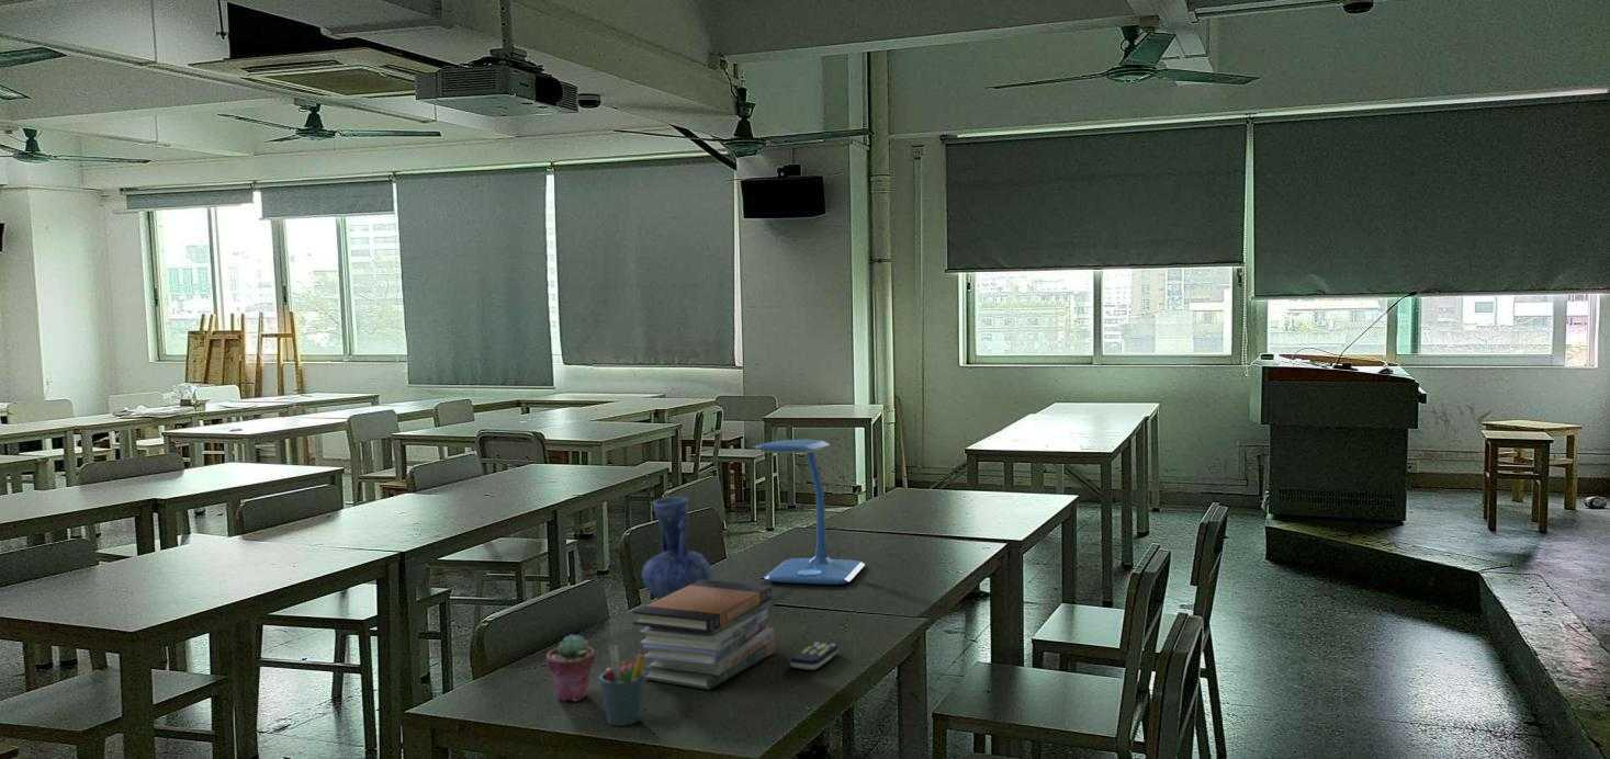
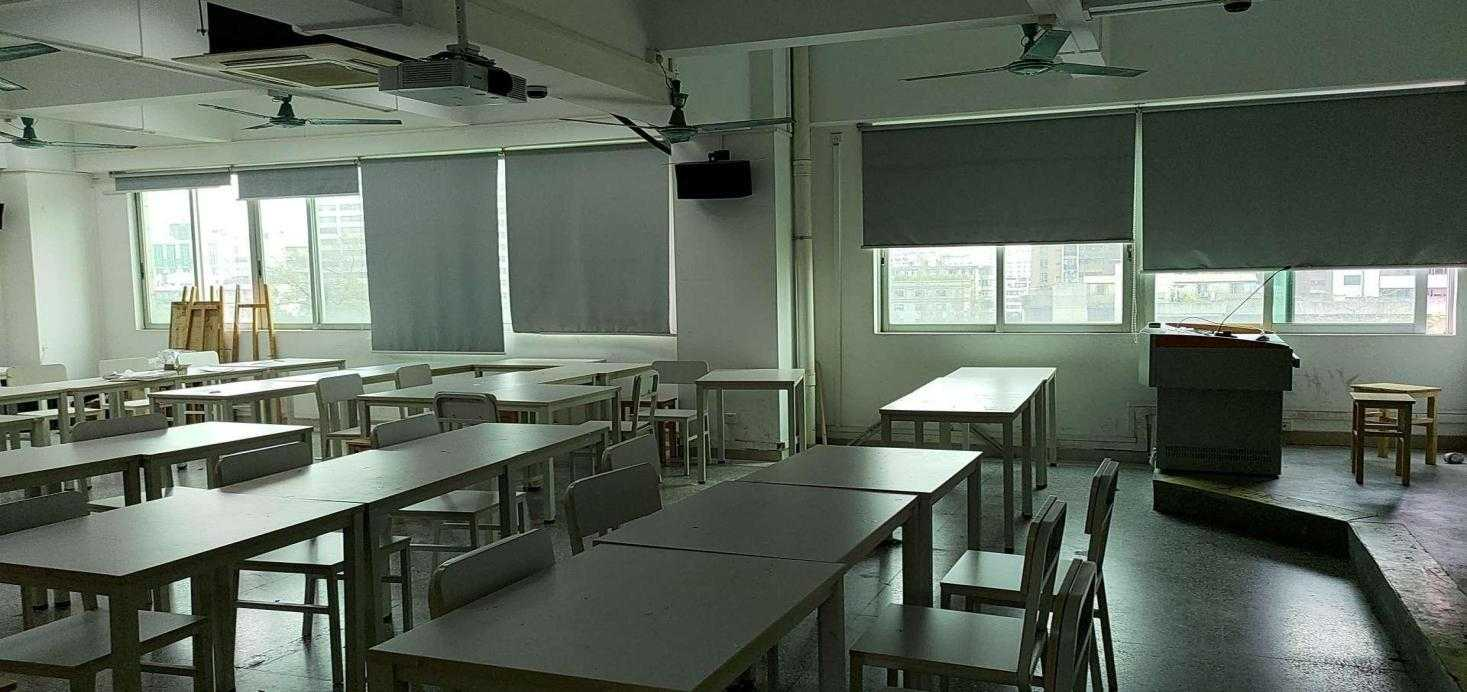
- vase [641,496,713,600]
- potted succulent [545,633,596,702]
- desk lamp [752,438,866,586]
- remote control [789,641,840,671]
- pen holder [598,644,646,727]
- book stack [632,579,777,691]
